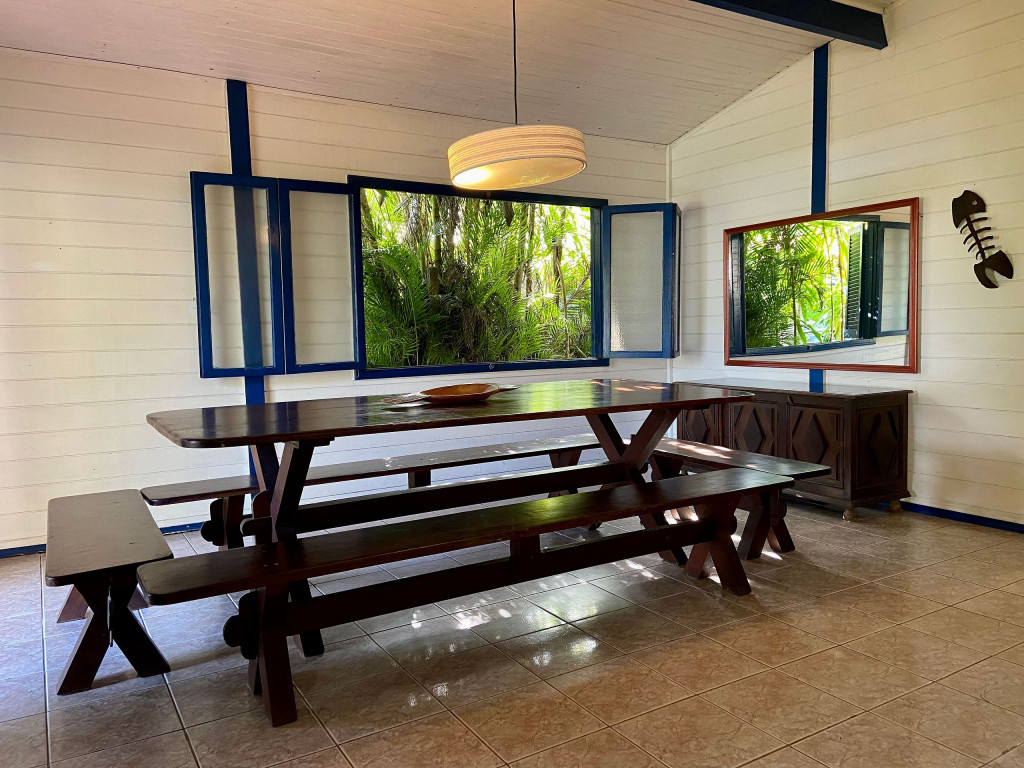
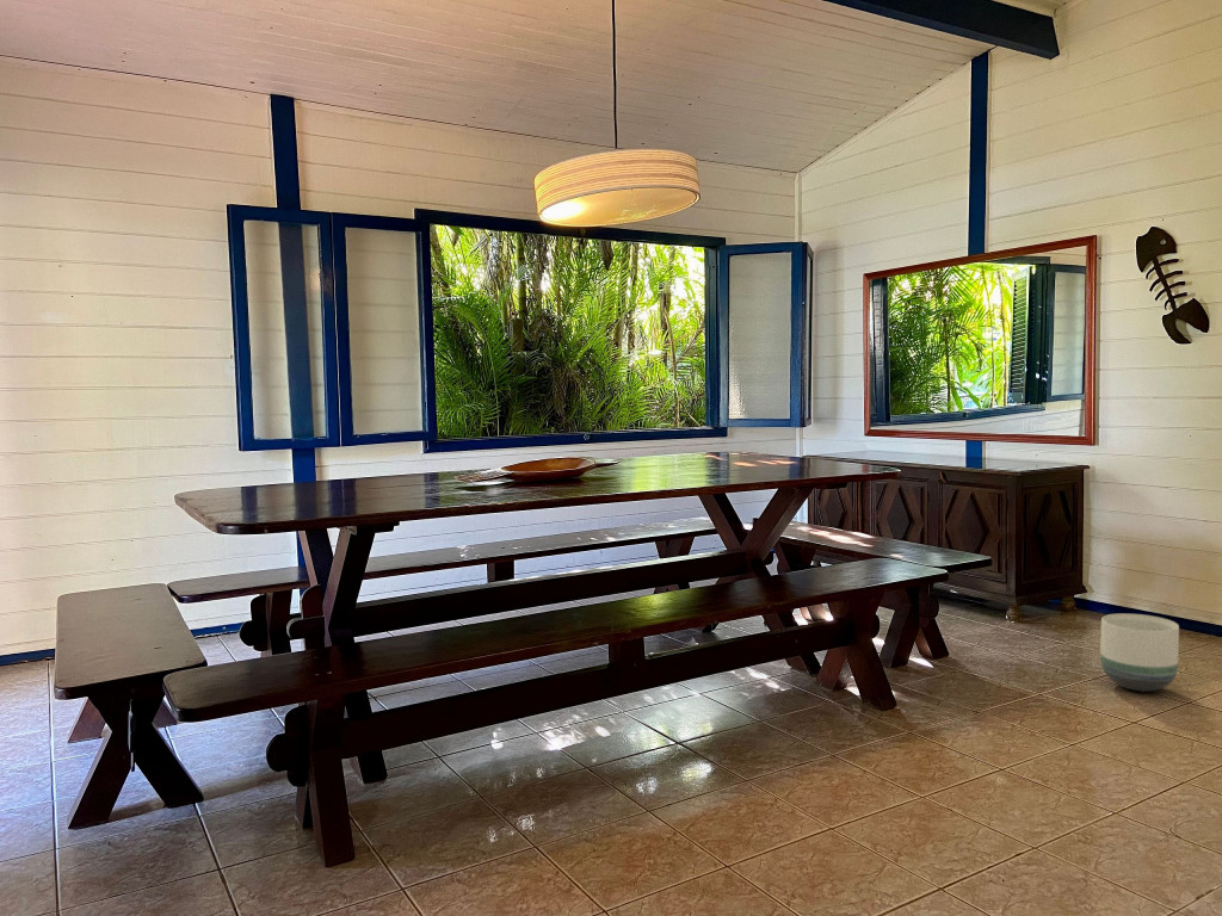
+ planter [1099,613,1180,693]
